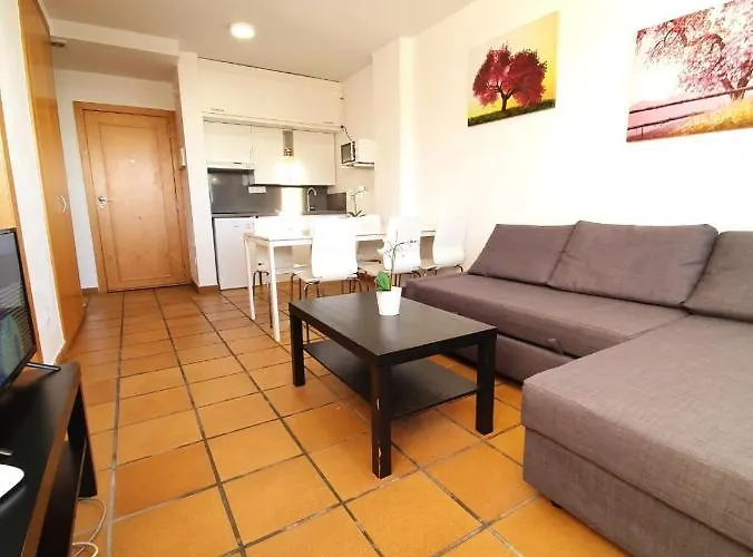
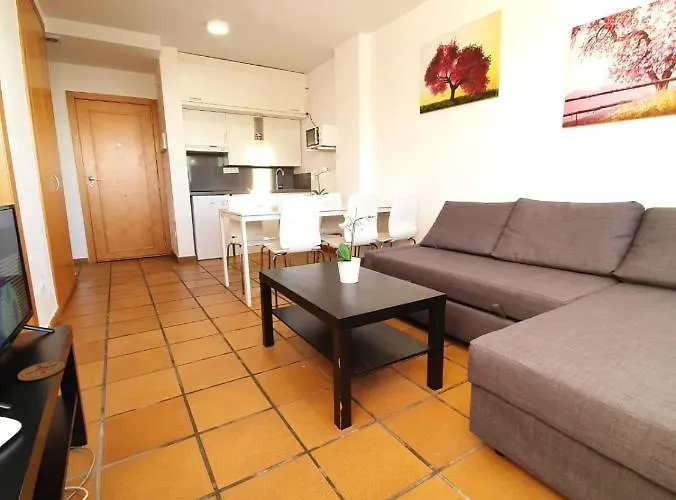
+ coaster [17,360,66,382]
